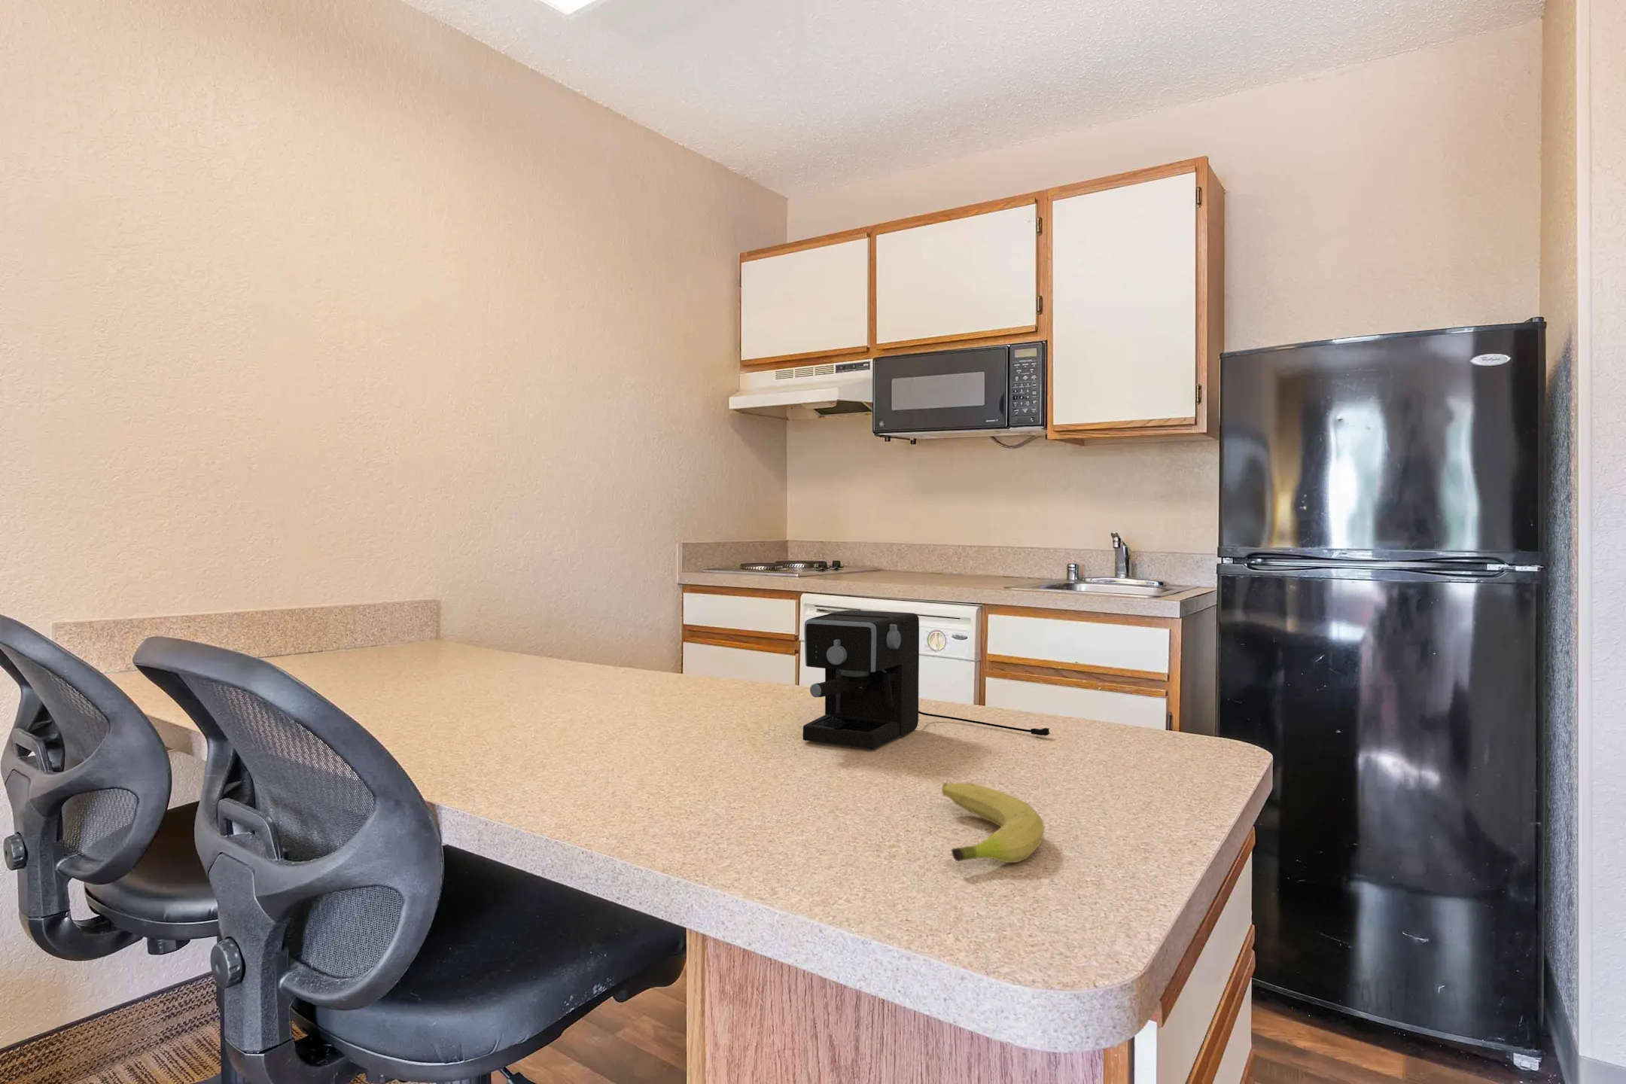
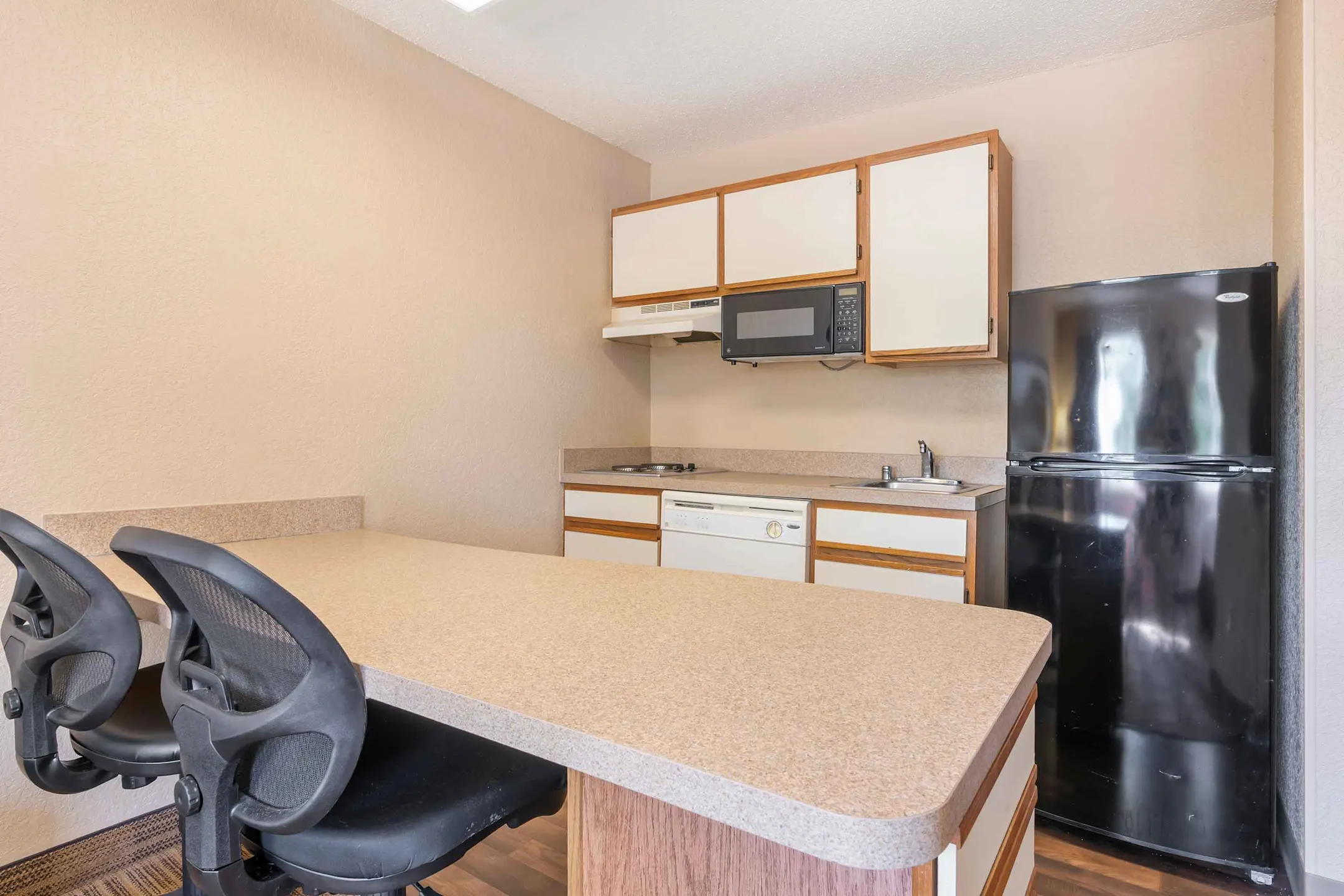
- coffee maker [802,609,1051,750]
- fruit [941,782,1045,864]
